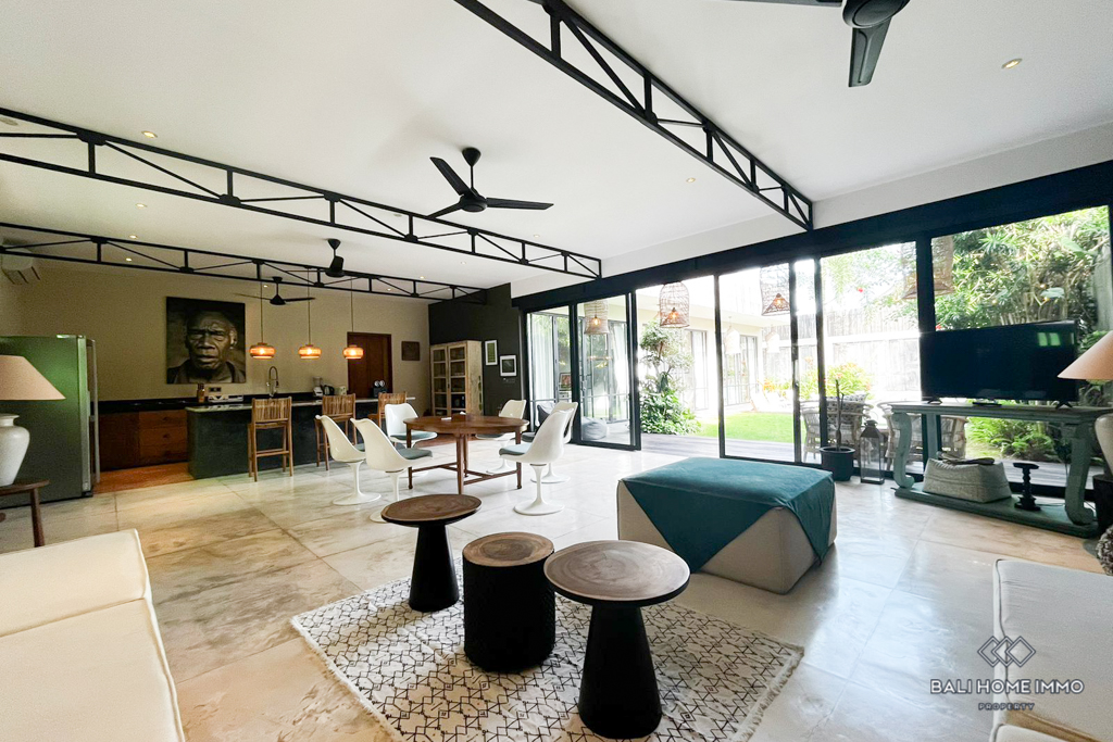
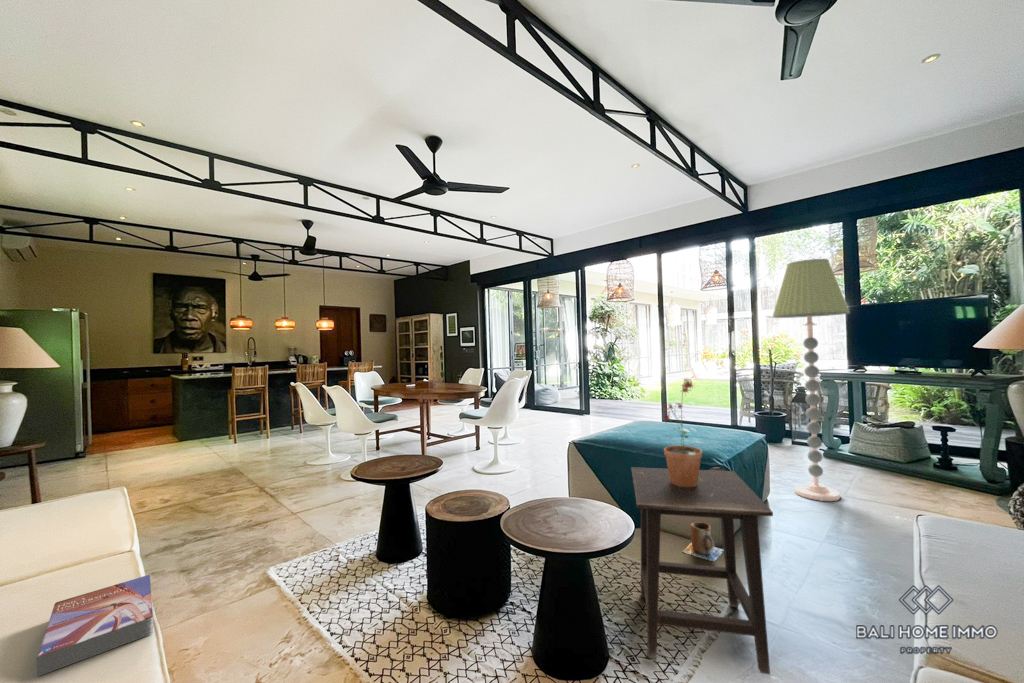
+ ceramic jug [681,522,724,563]
+ potted plant [661,378,703,487]
+ textbook [36,574,154,677]
+ floor lamp [771,258,851,502]
+ side table [630,466,774,675]
